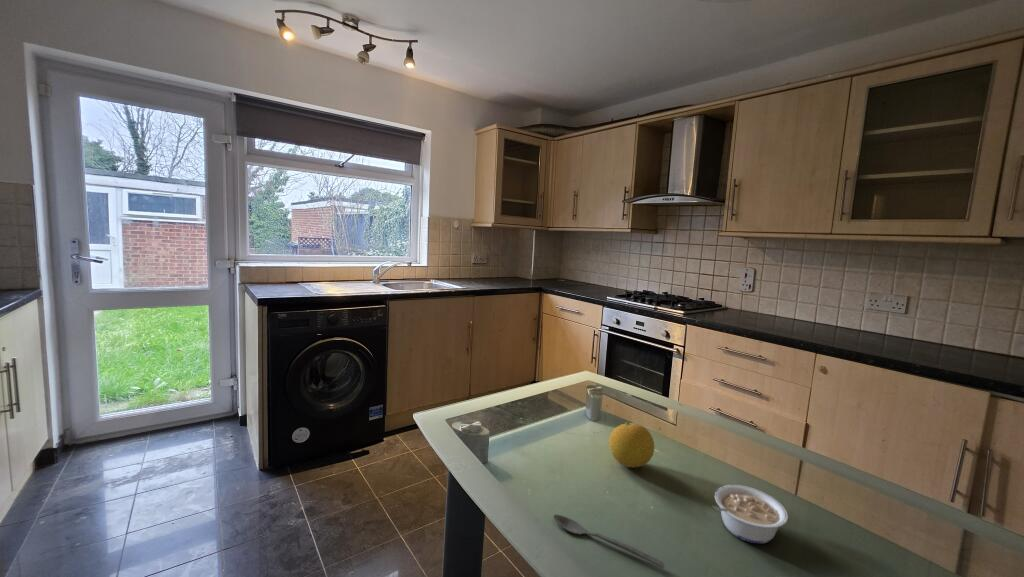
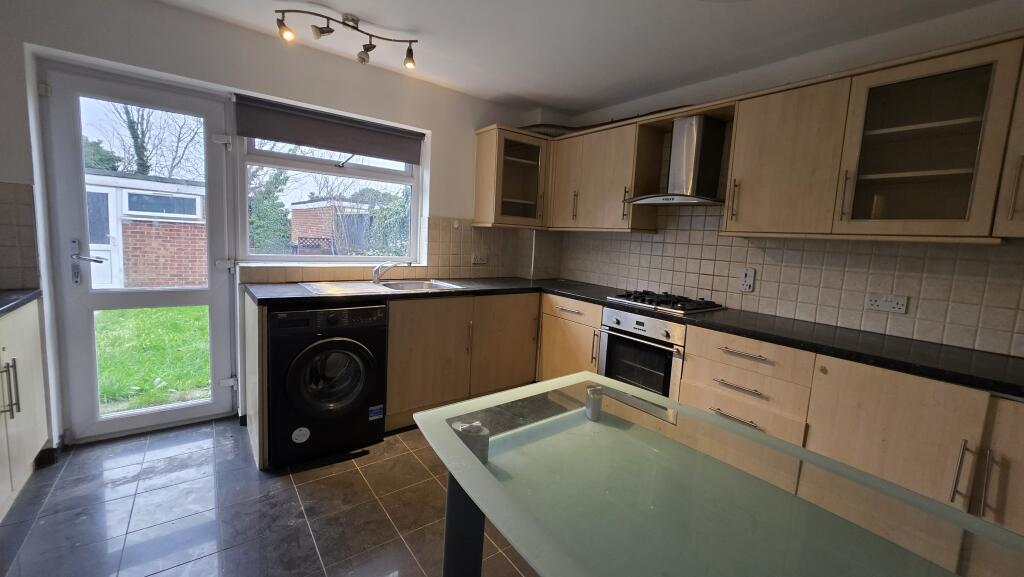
- legume [711,484,789,545]
- spoon [553,514,666,569]
- fruit [608,421,655,468]
